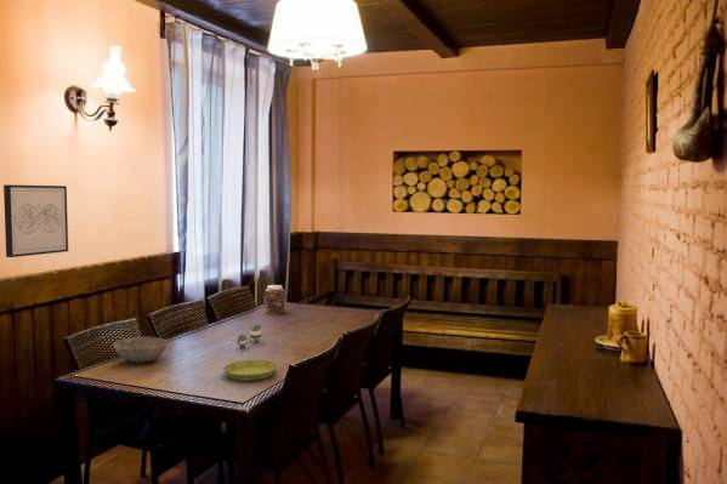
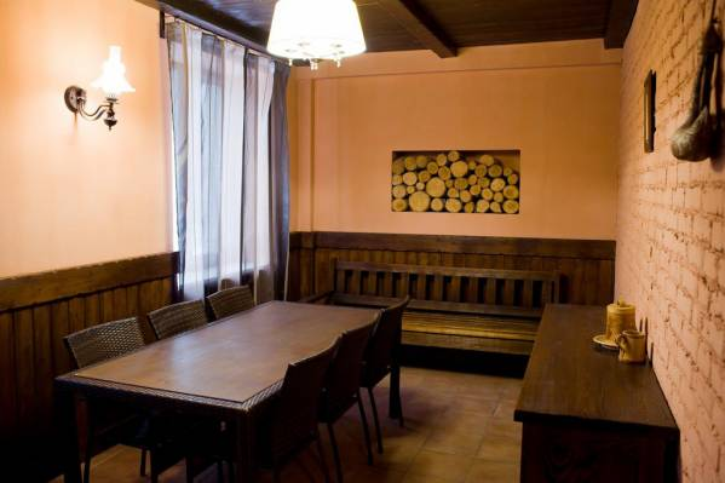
- wall art [2,183,69,258]
- teapot [237,324,262,349]
- saucer [222,359,279,382]
- bowl [112,336,169,364]
- jar [263,284,286,315]
